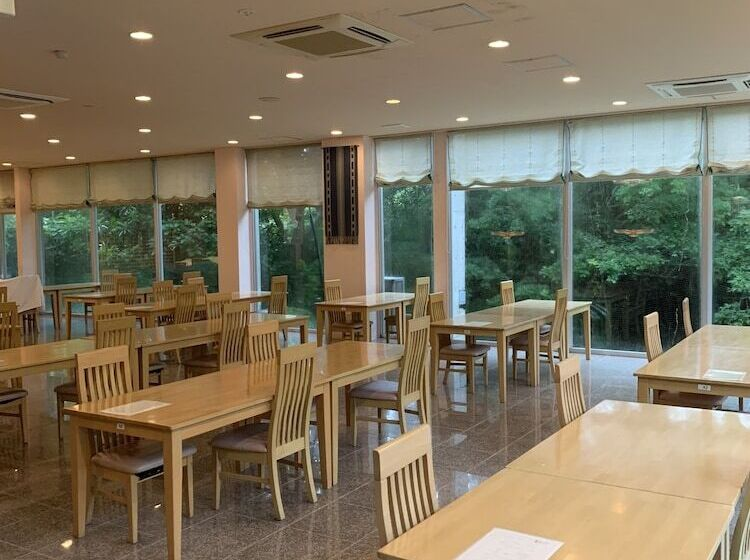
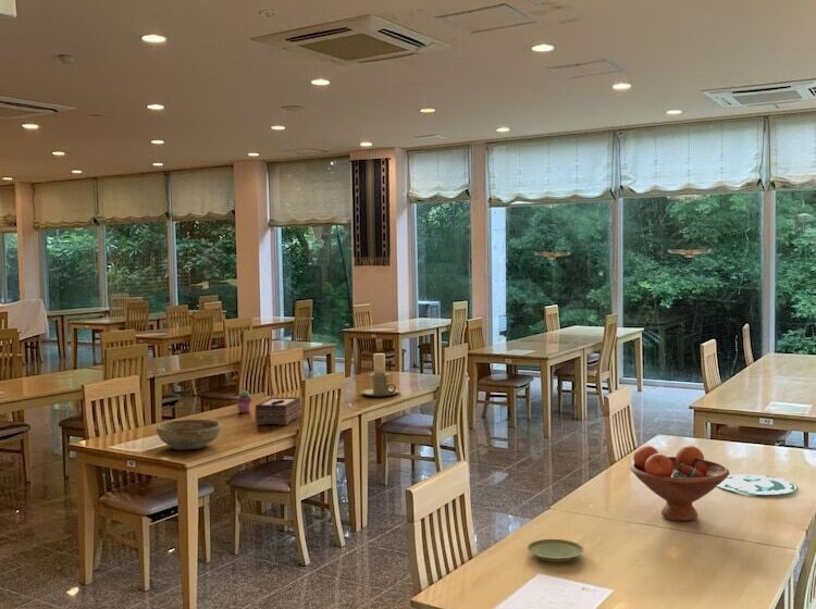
+ bowl [156,419,222,451]
+ plate [526,538,585,562]
+ potted succulent [234,389,254,414]
+ fruit bowl [629,445,730,522]
+ candle holder [360,352,400,397]
+ plate [717,473,799,496]
+ tissue box [254,396,302,426]
